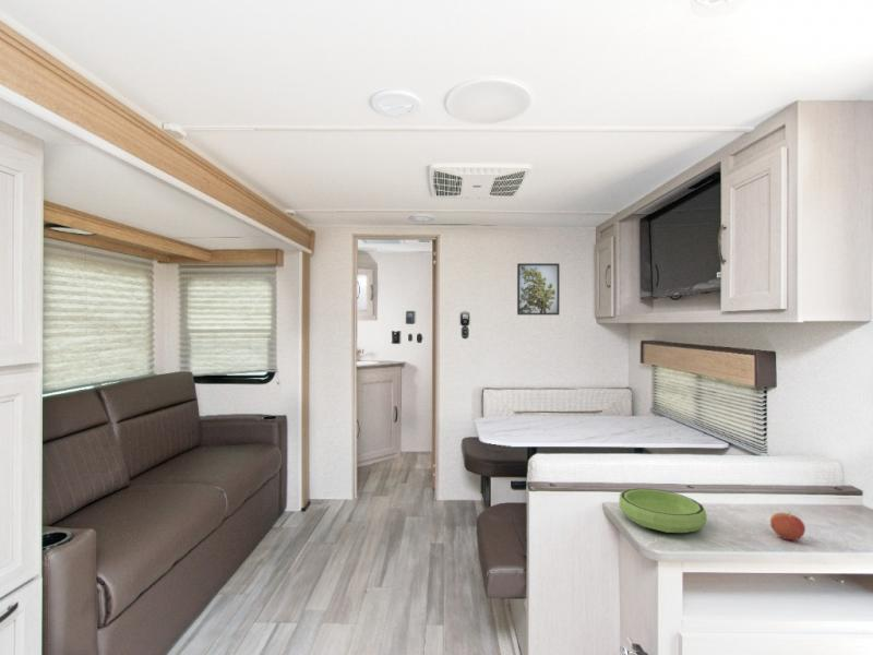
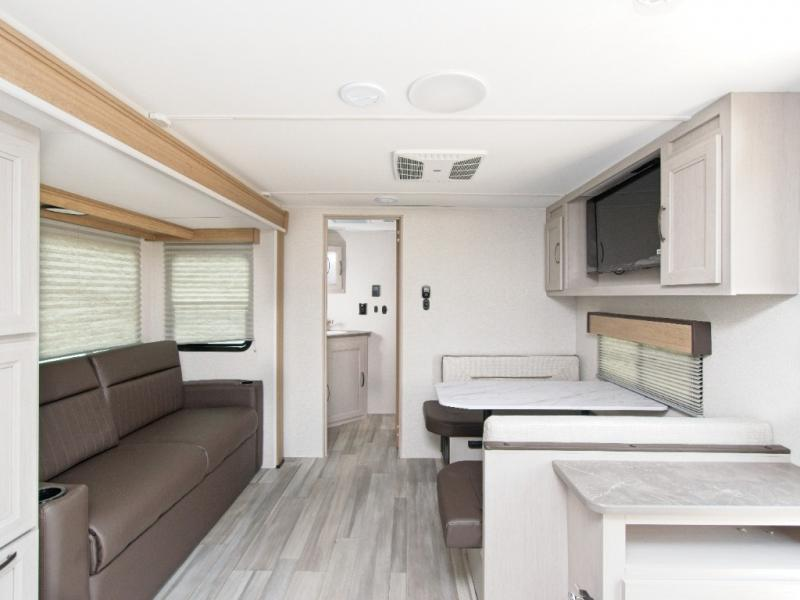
- bowl [619,488,707,534]
- apple [769,511,806,541]
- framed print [516,262,561,317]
